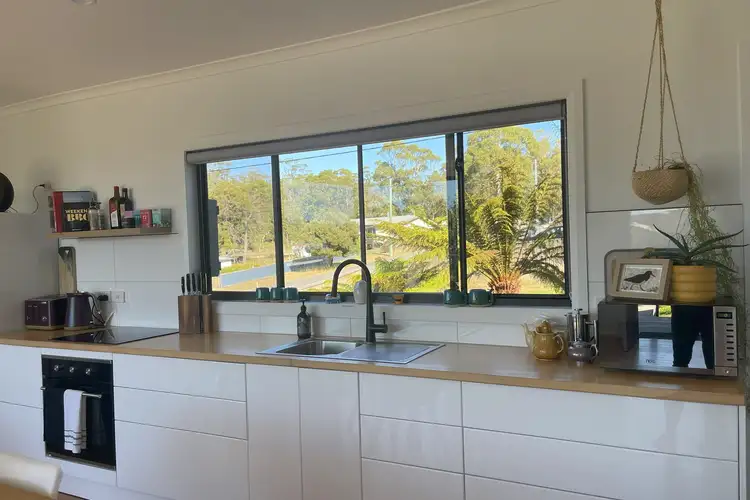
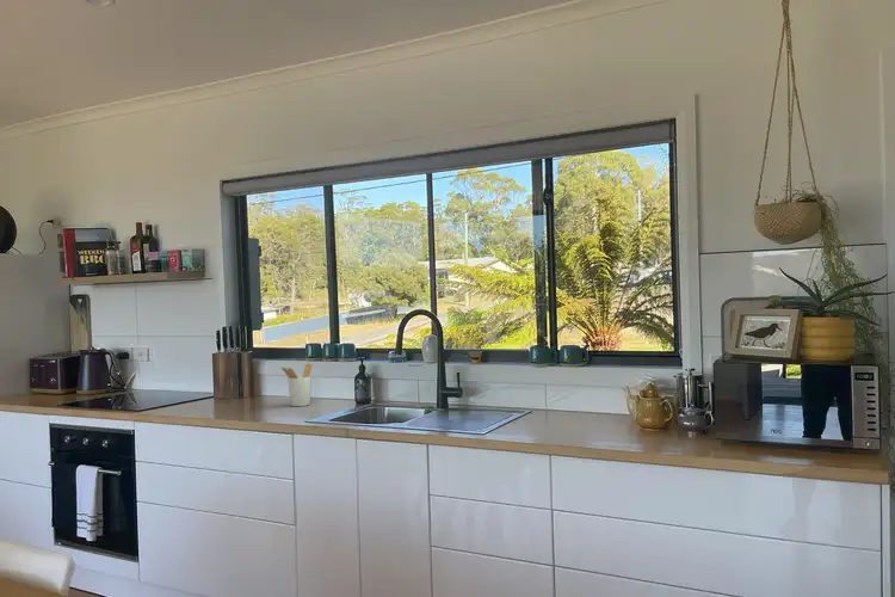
+ utensil holder [279,362,314,407]
